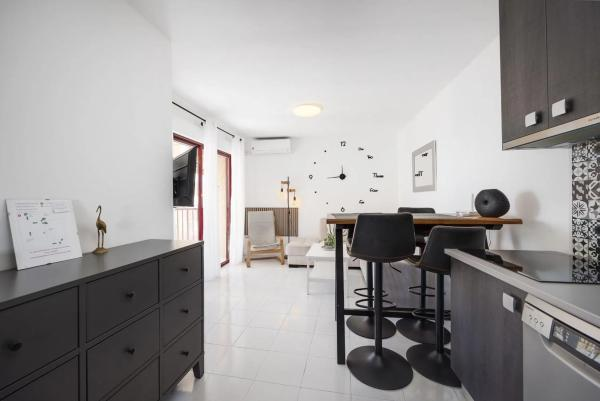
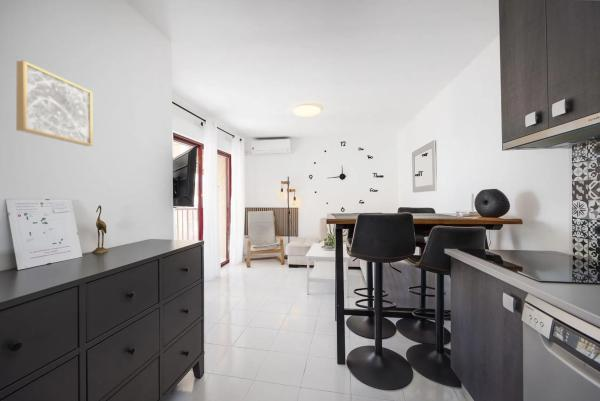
+ wall art [15,59,93,147]
